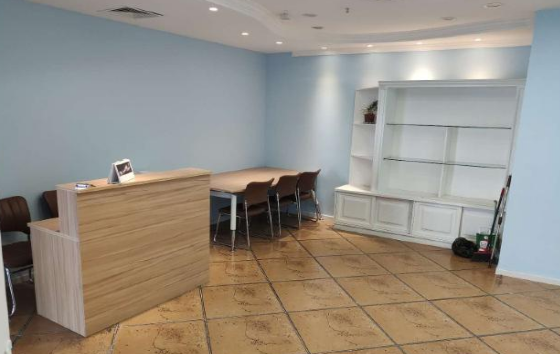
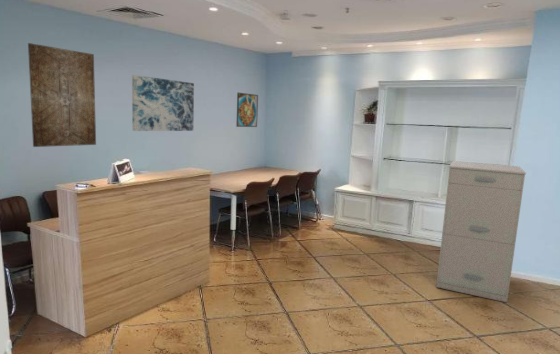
+ filing cabinet [435,160,527,303]
+ wall art [27,42,97,148]
+ wall art [131,74,195,132]
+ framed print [235,92,259,128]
